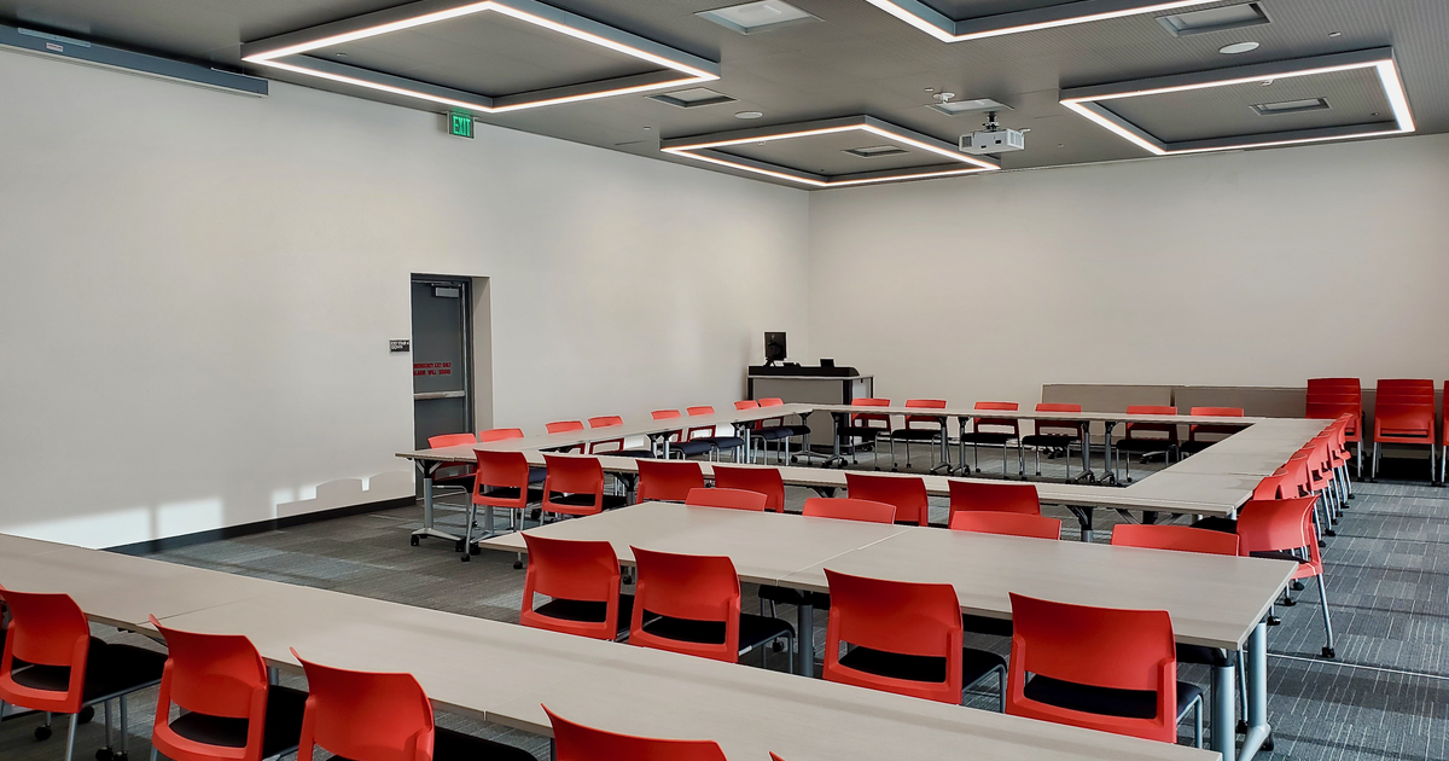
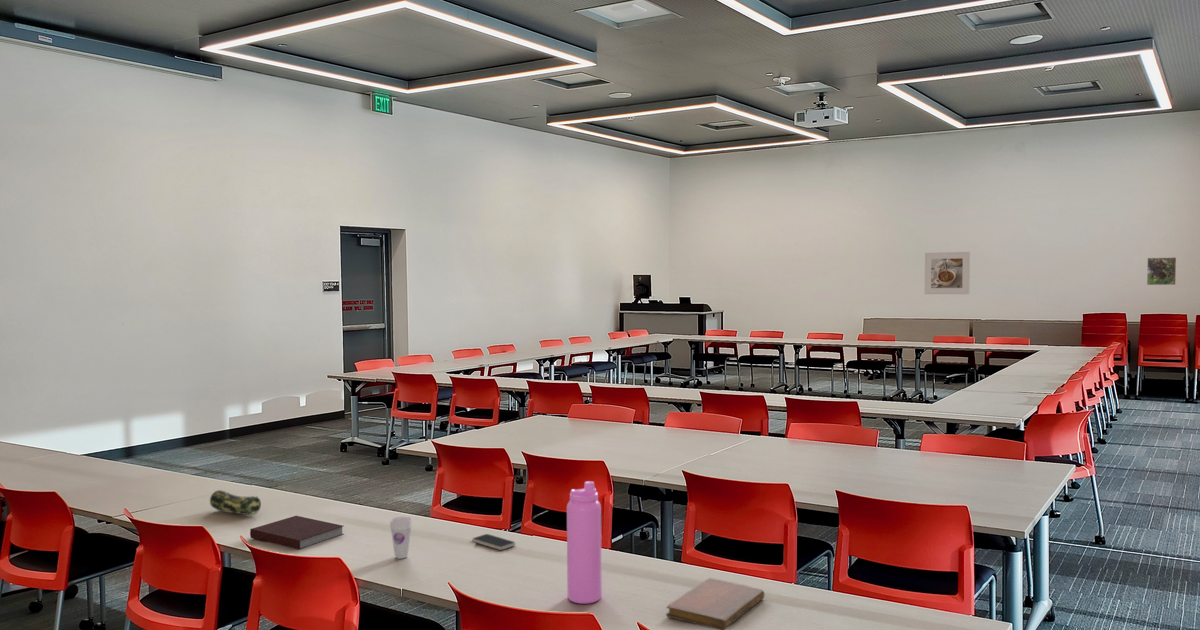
+ smartphone [471,533,516,551]
+ cup [389,515,413,560]
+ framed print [1146,256,1177,286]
+ notebook [665,577,765,630]
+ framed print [924,251,971,295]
+ pencil case [209,489,262,516]
+ water bottle [566,480,603,605]
+ notebook [249,515,344,550]
